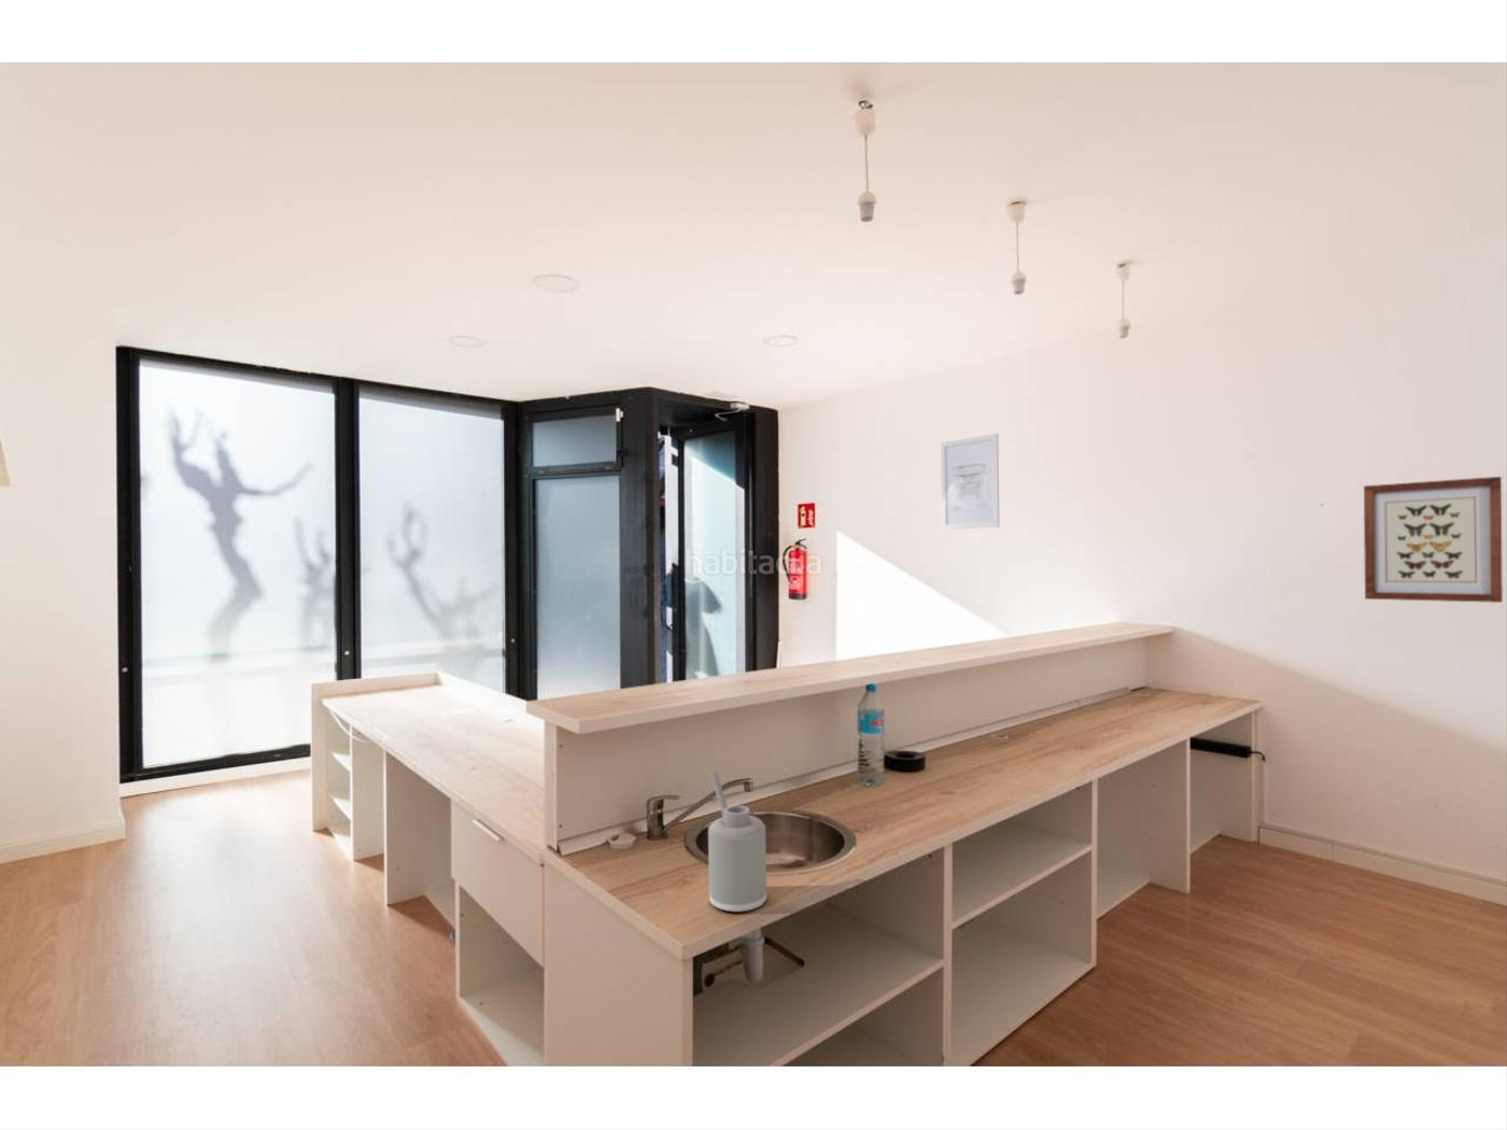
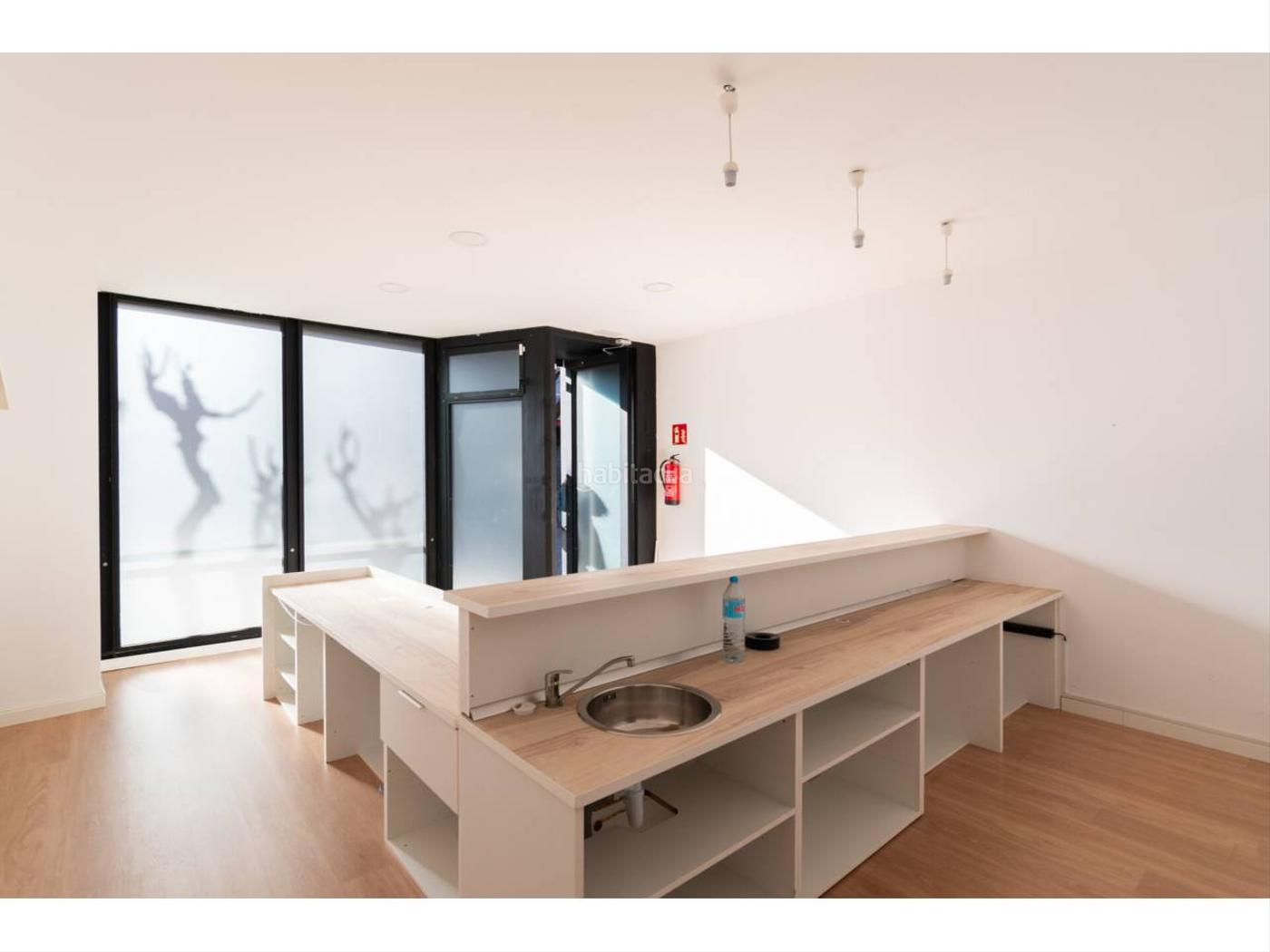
- wall art [940,432,1000,531]
- soap dispenser [707,772,768,914]
- wall art [1362,476,1503,604]
